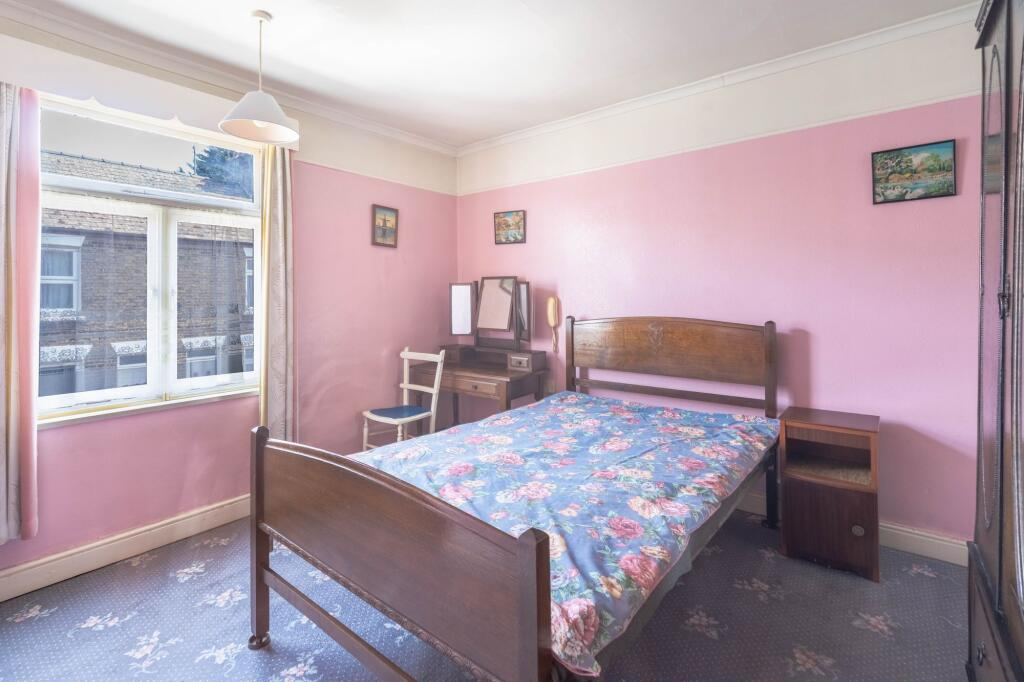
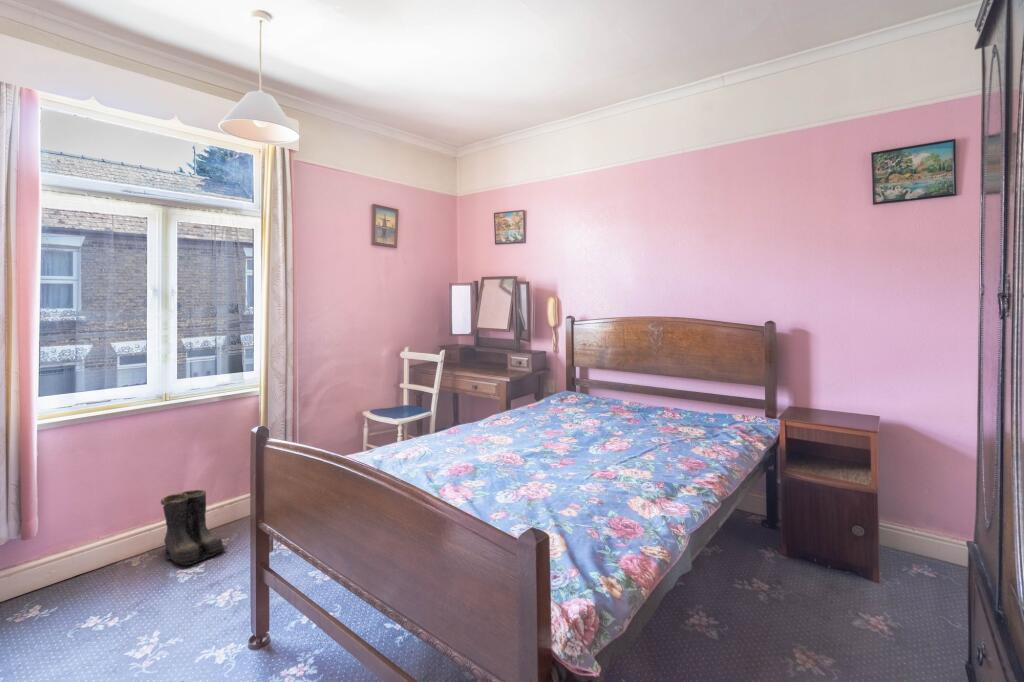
+ boots [160,489,227,566]
